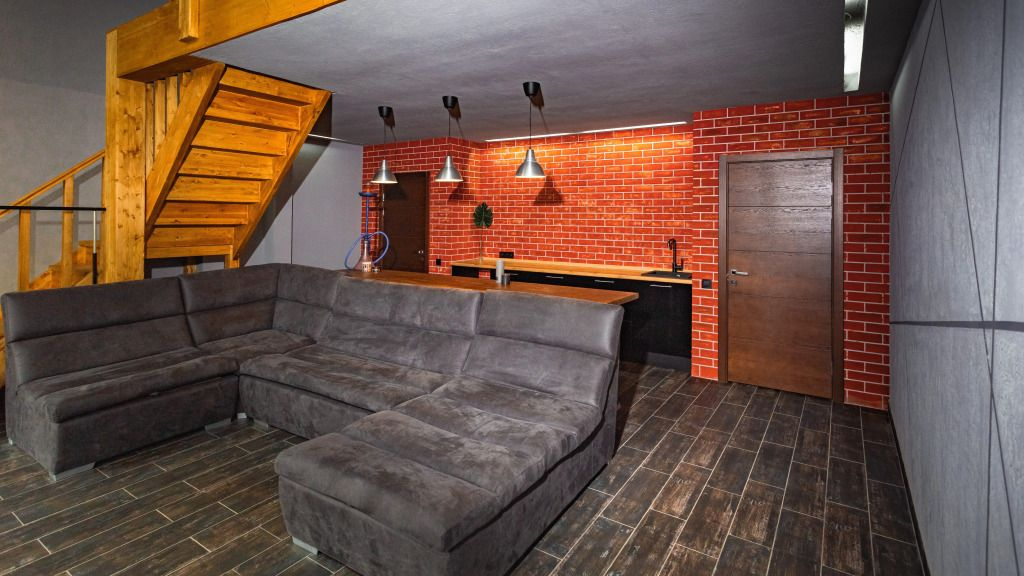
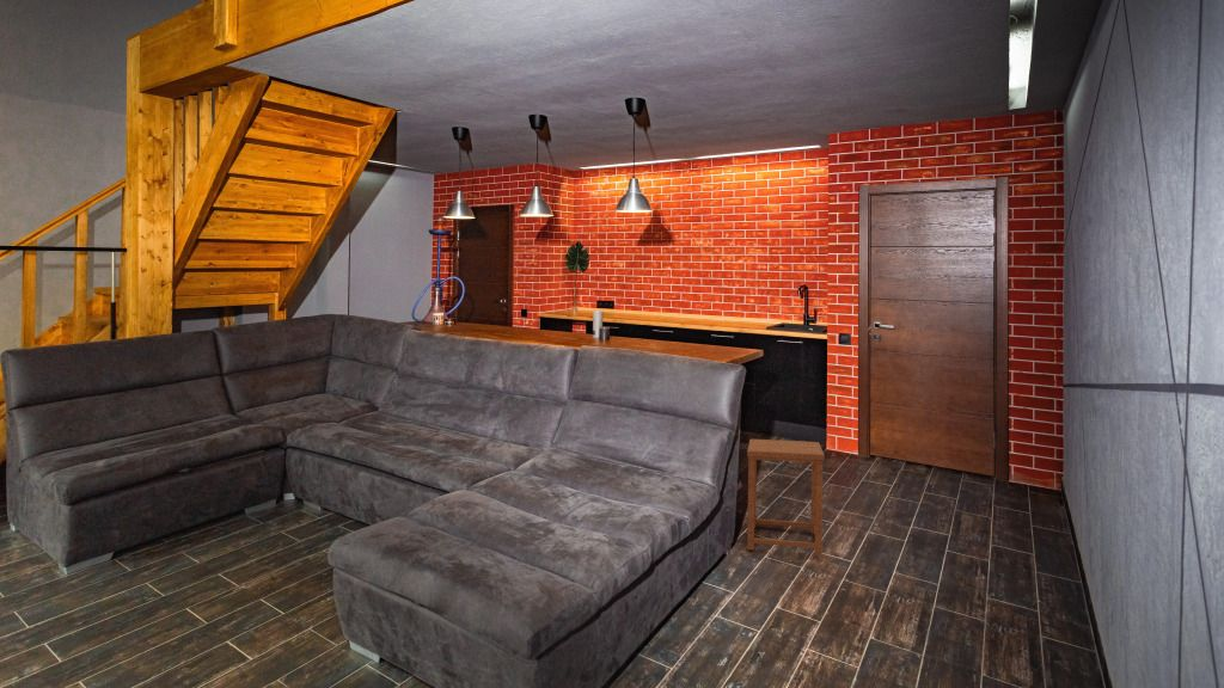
+ side table [746,438,826,557]
